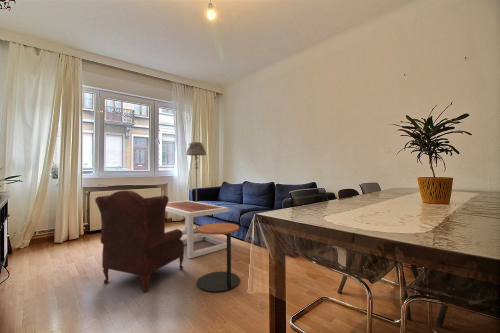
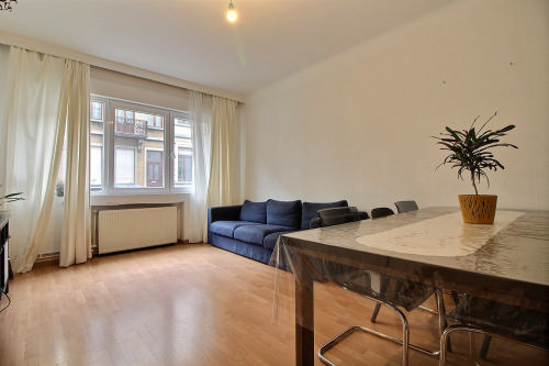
- side table [196,222,240,293]
- floor lamp [185,141,207,234]
- armchair [94,189,185,293]
- coffee table [165,200,230,260]
